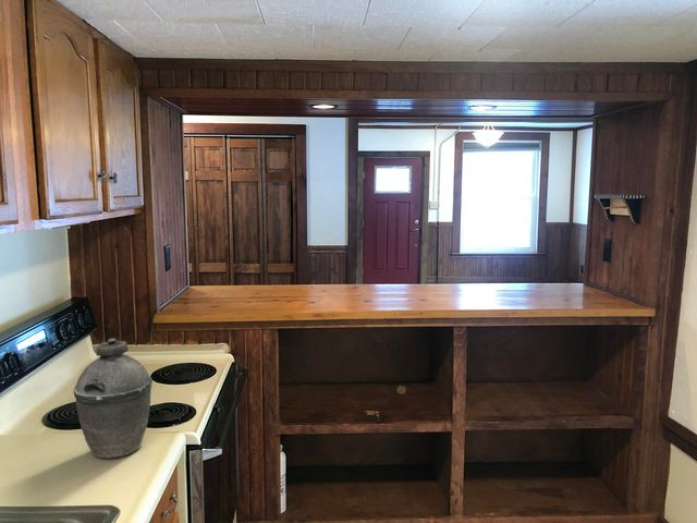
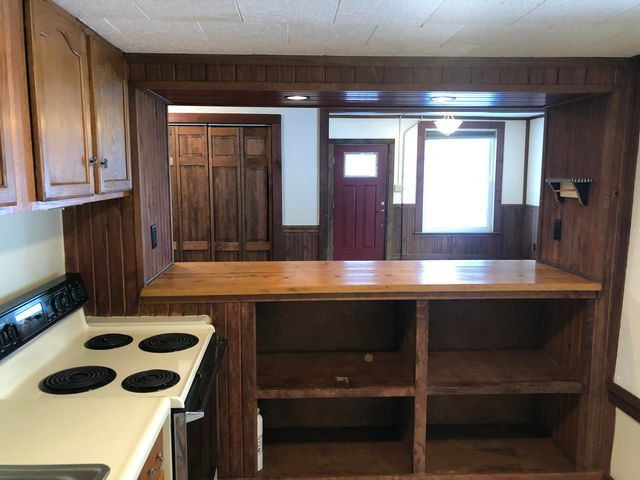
- kettle [72,337,154,460]
